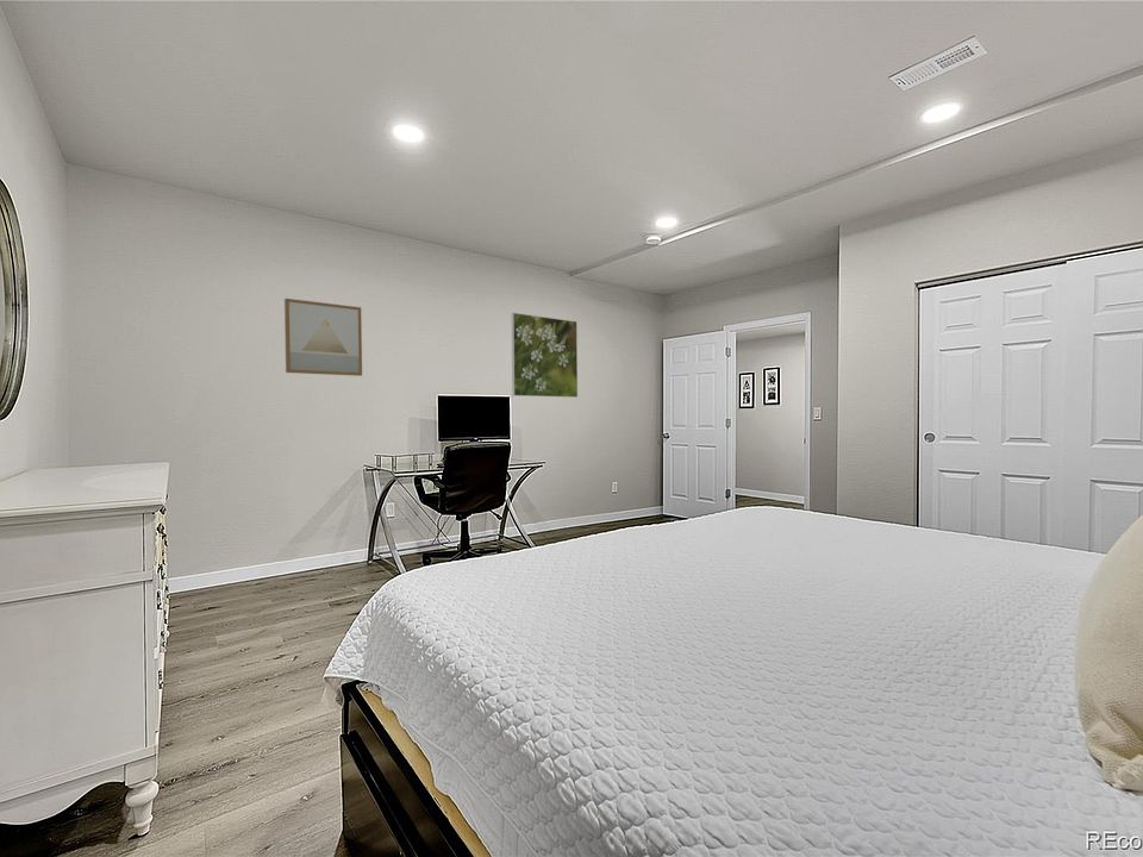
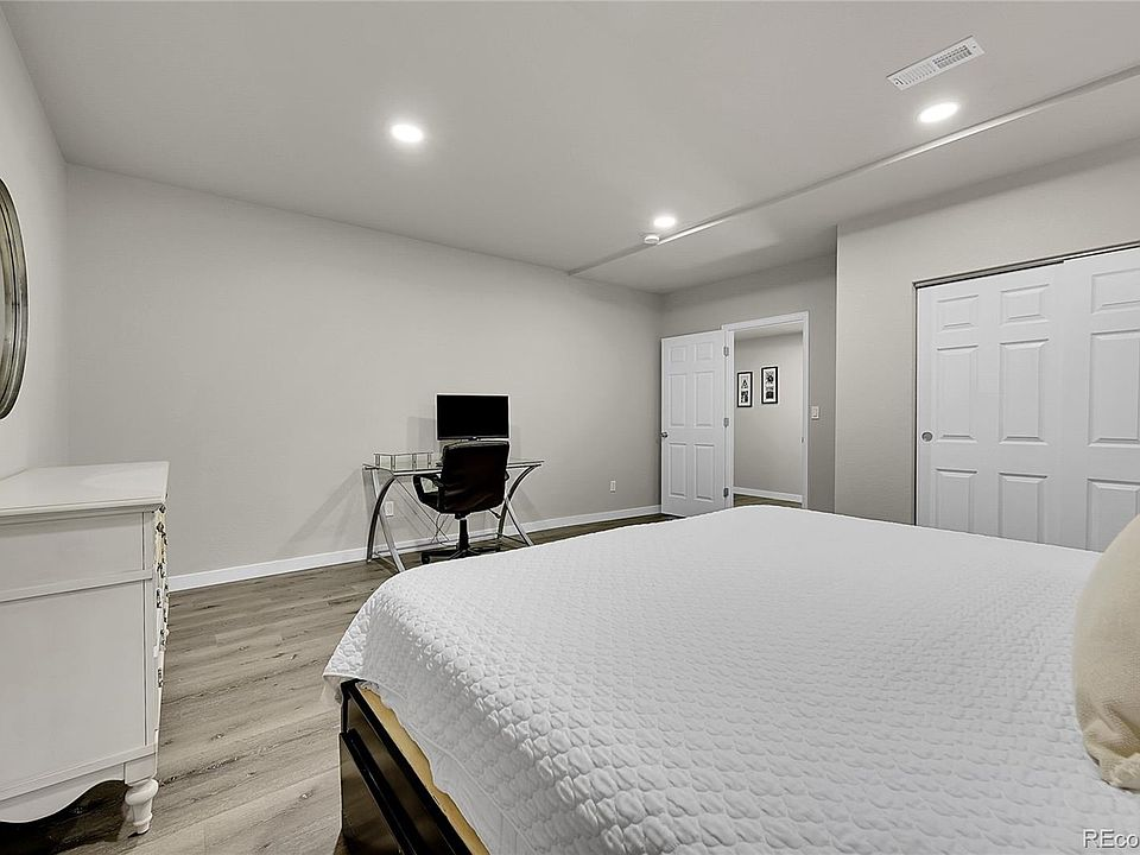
- wall art [283,298,363,377]
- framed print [511,312,579,399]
